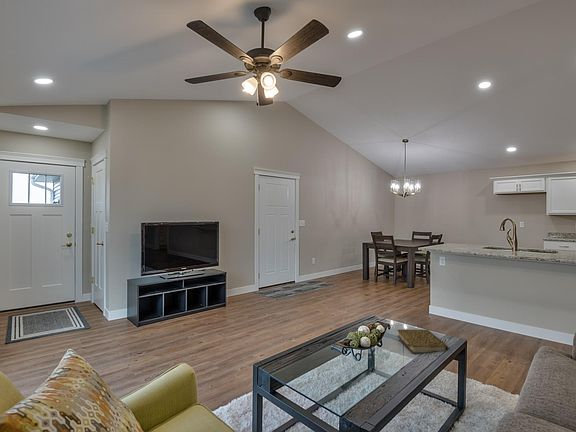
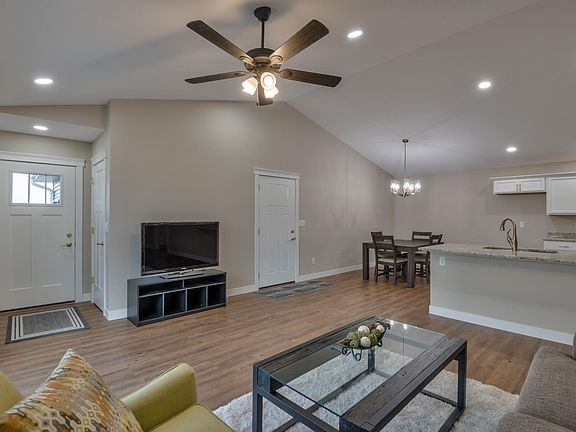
- book [397,329,449,355]
